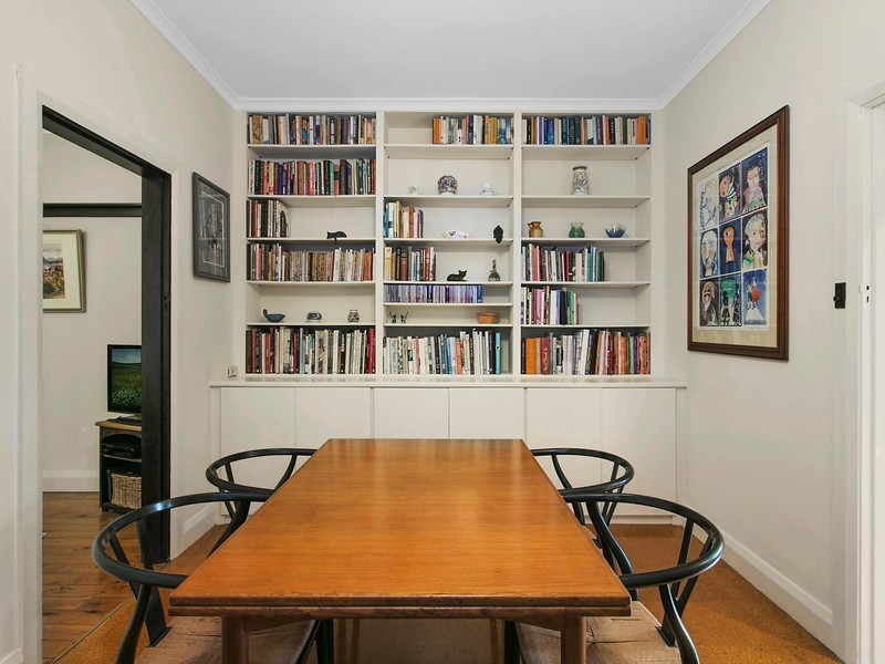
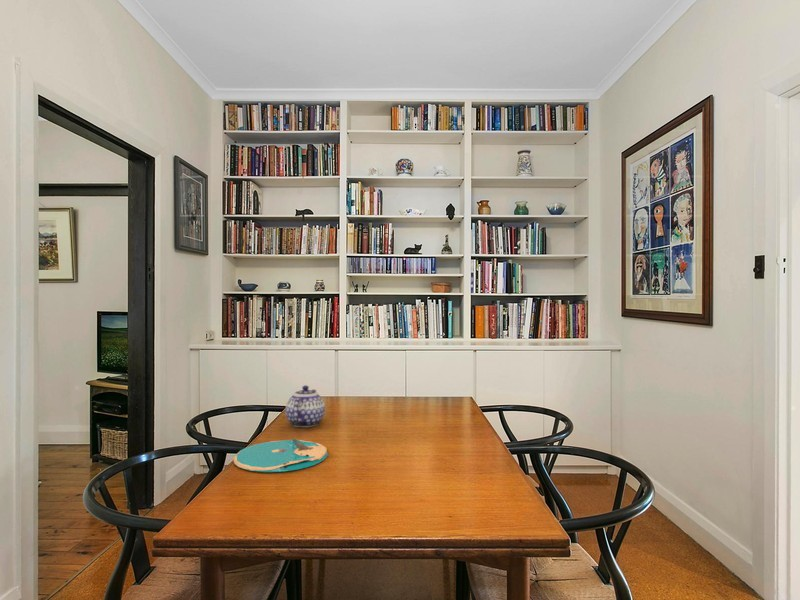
+ teapot [284,384,326,428]
+ plate [232,437,328,473]
